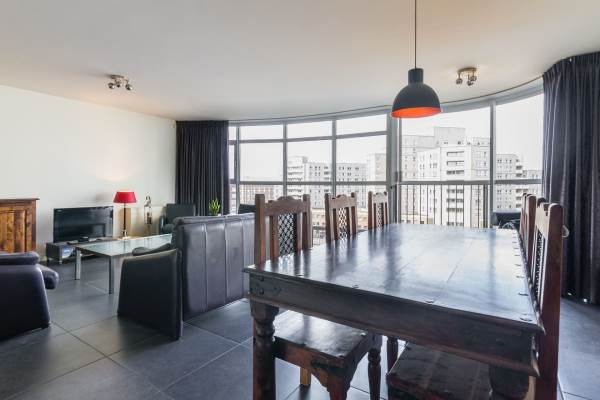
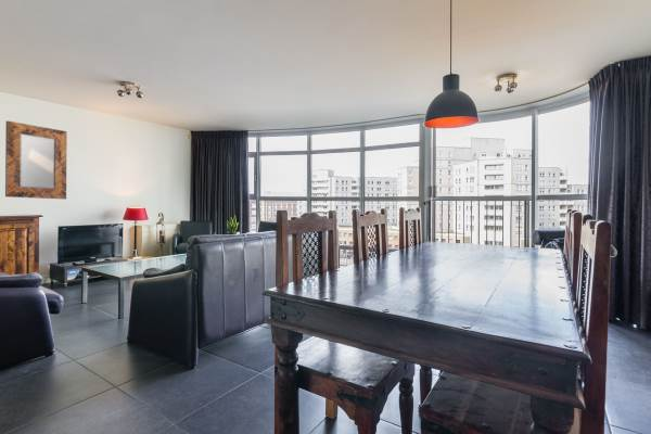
+ home mirror [4,119,67,200]
